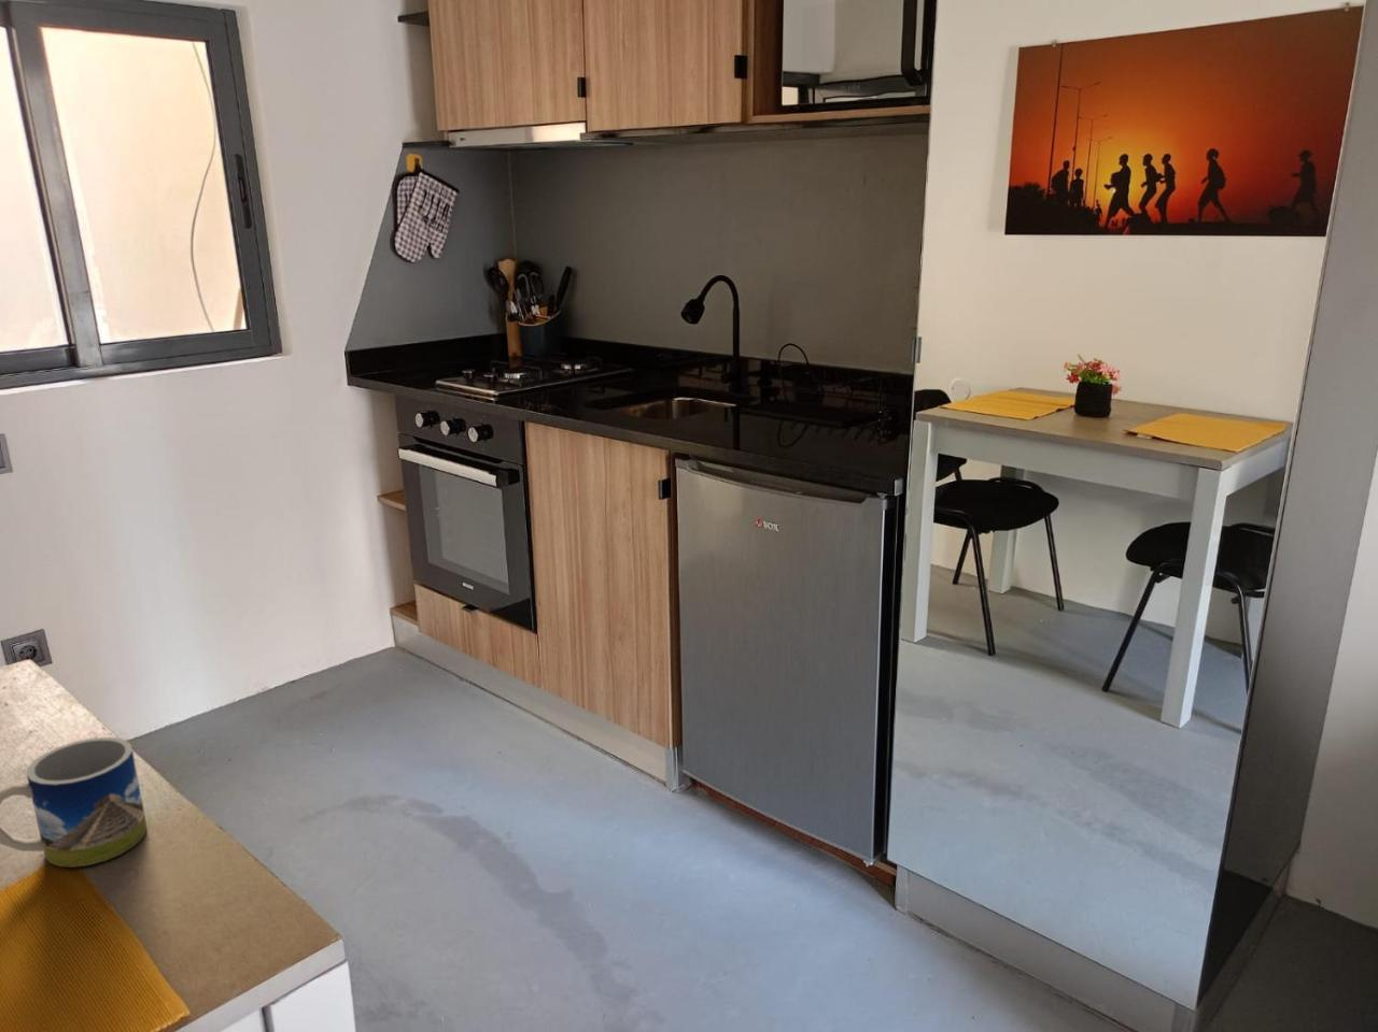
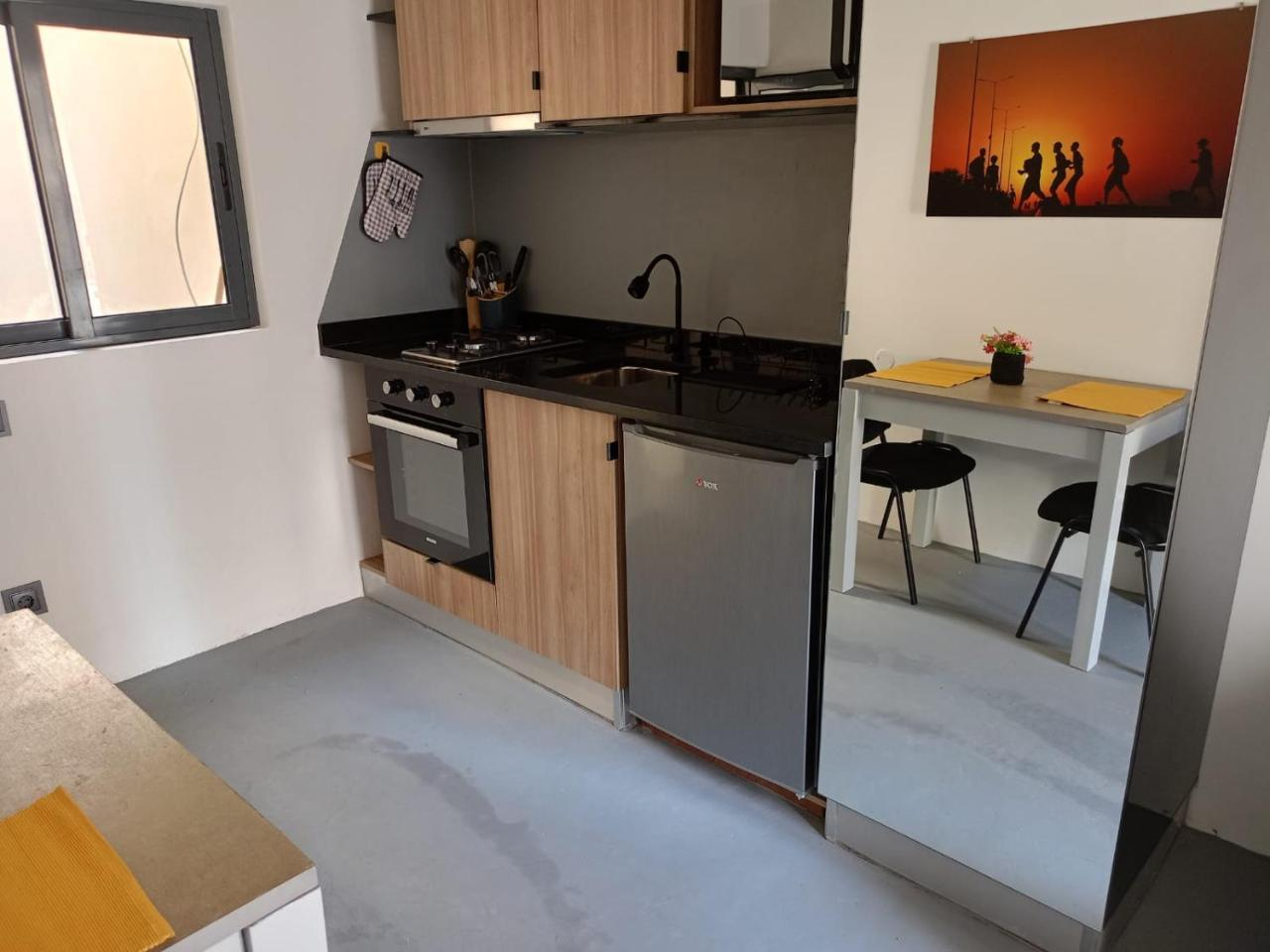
- mug [0,736,149,868]
